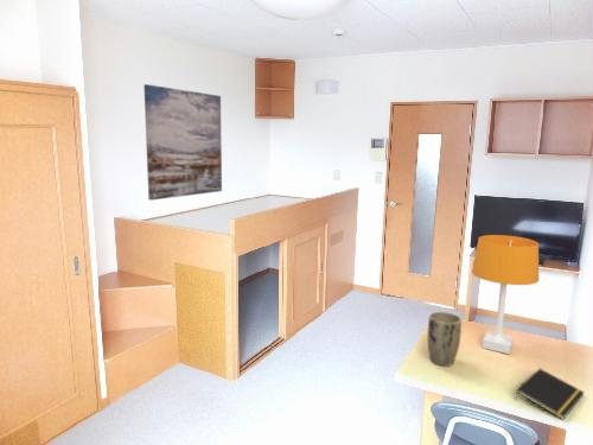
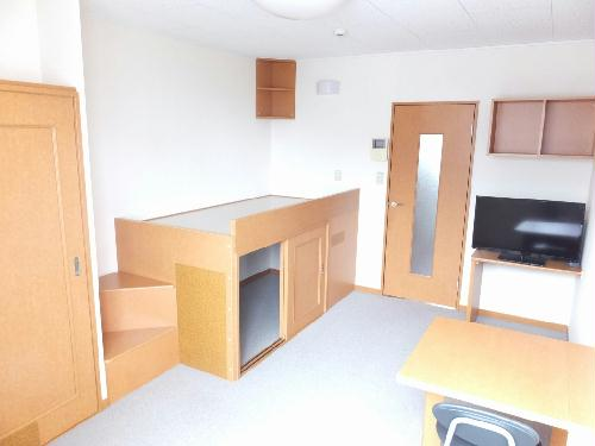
- wall art [142,83,223,202]
- desk lamp [471,234,540,355]
- notepad [514,368,586,420]
- plant pot [427,311,463,367]
